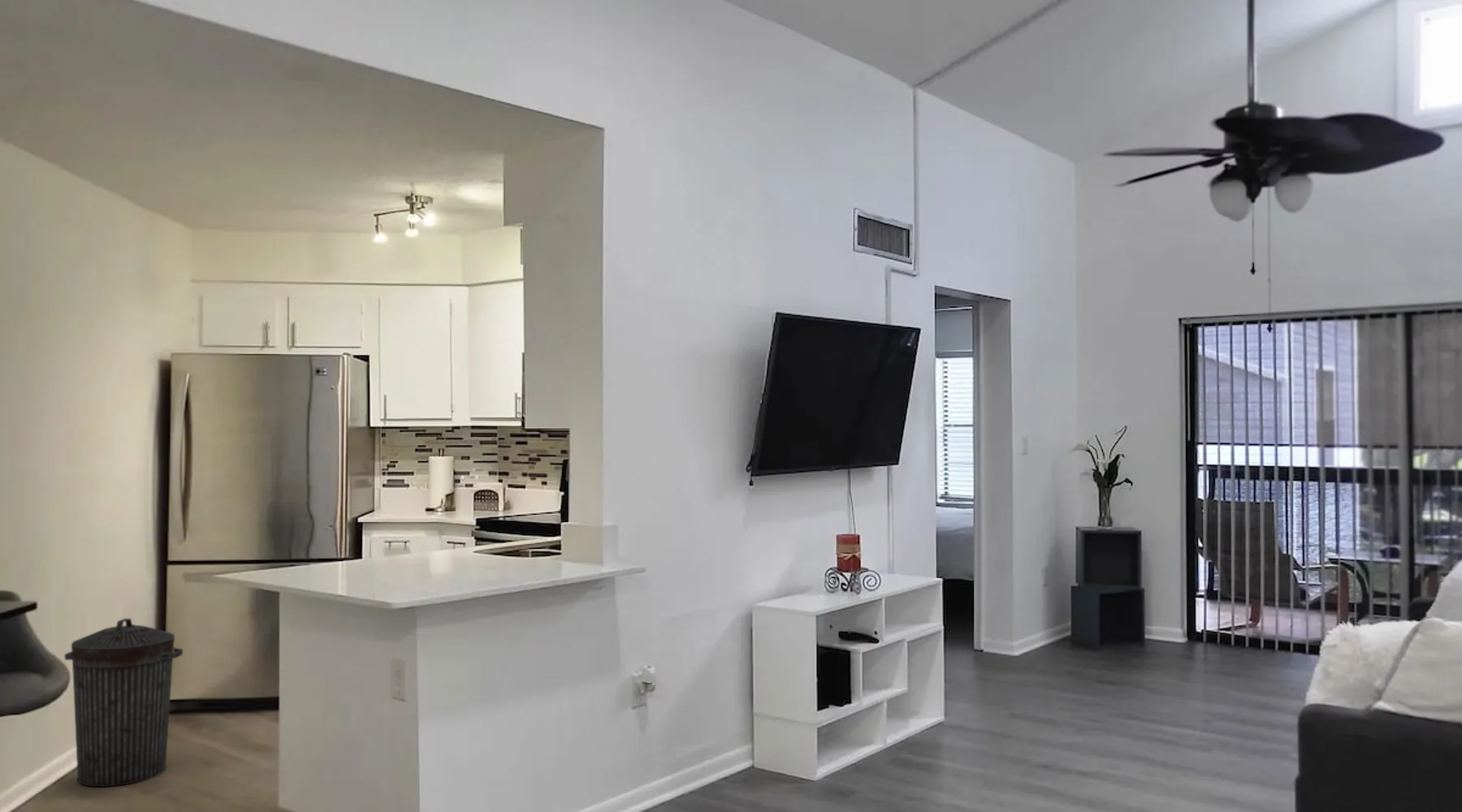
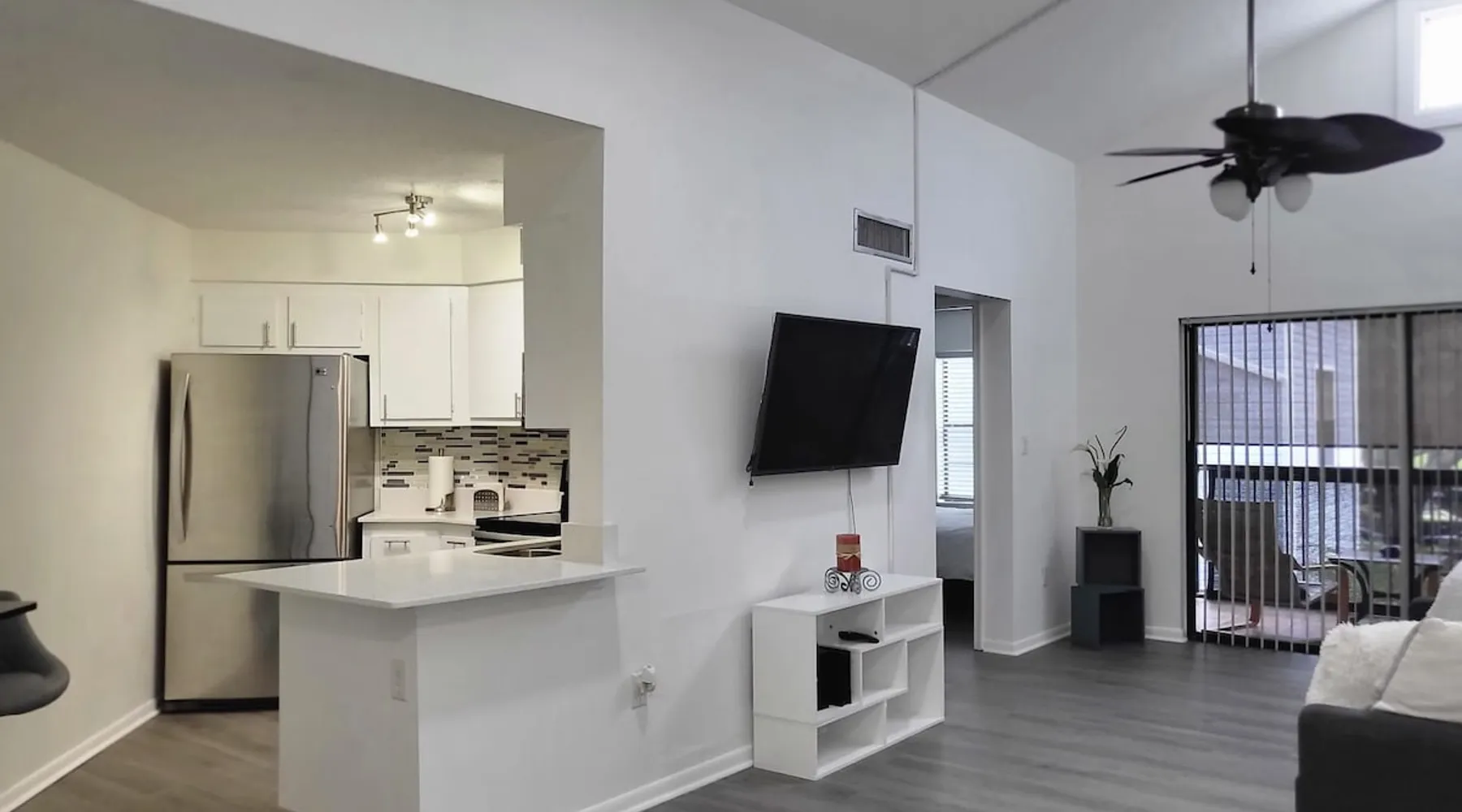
- trash can [64,618,184,788]
